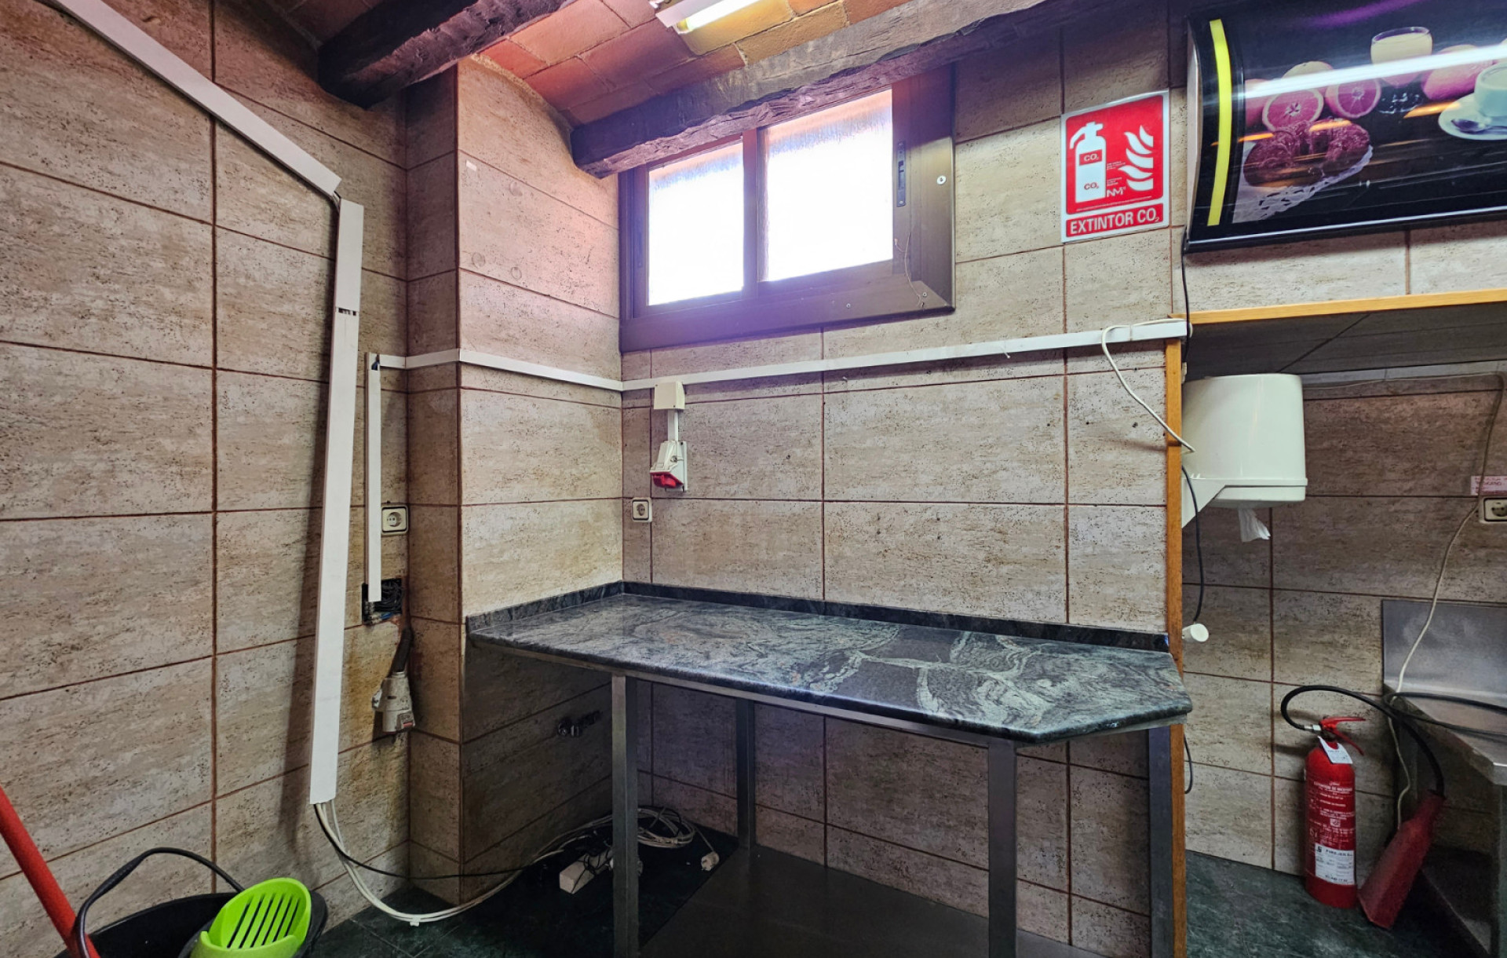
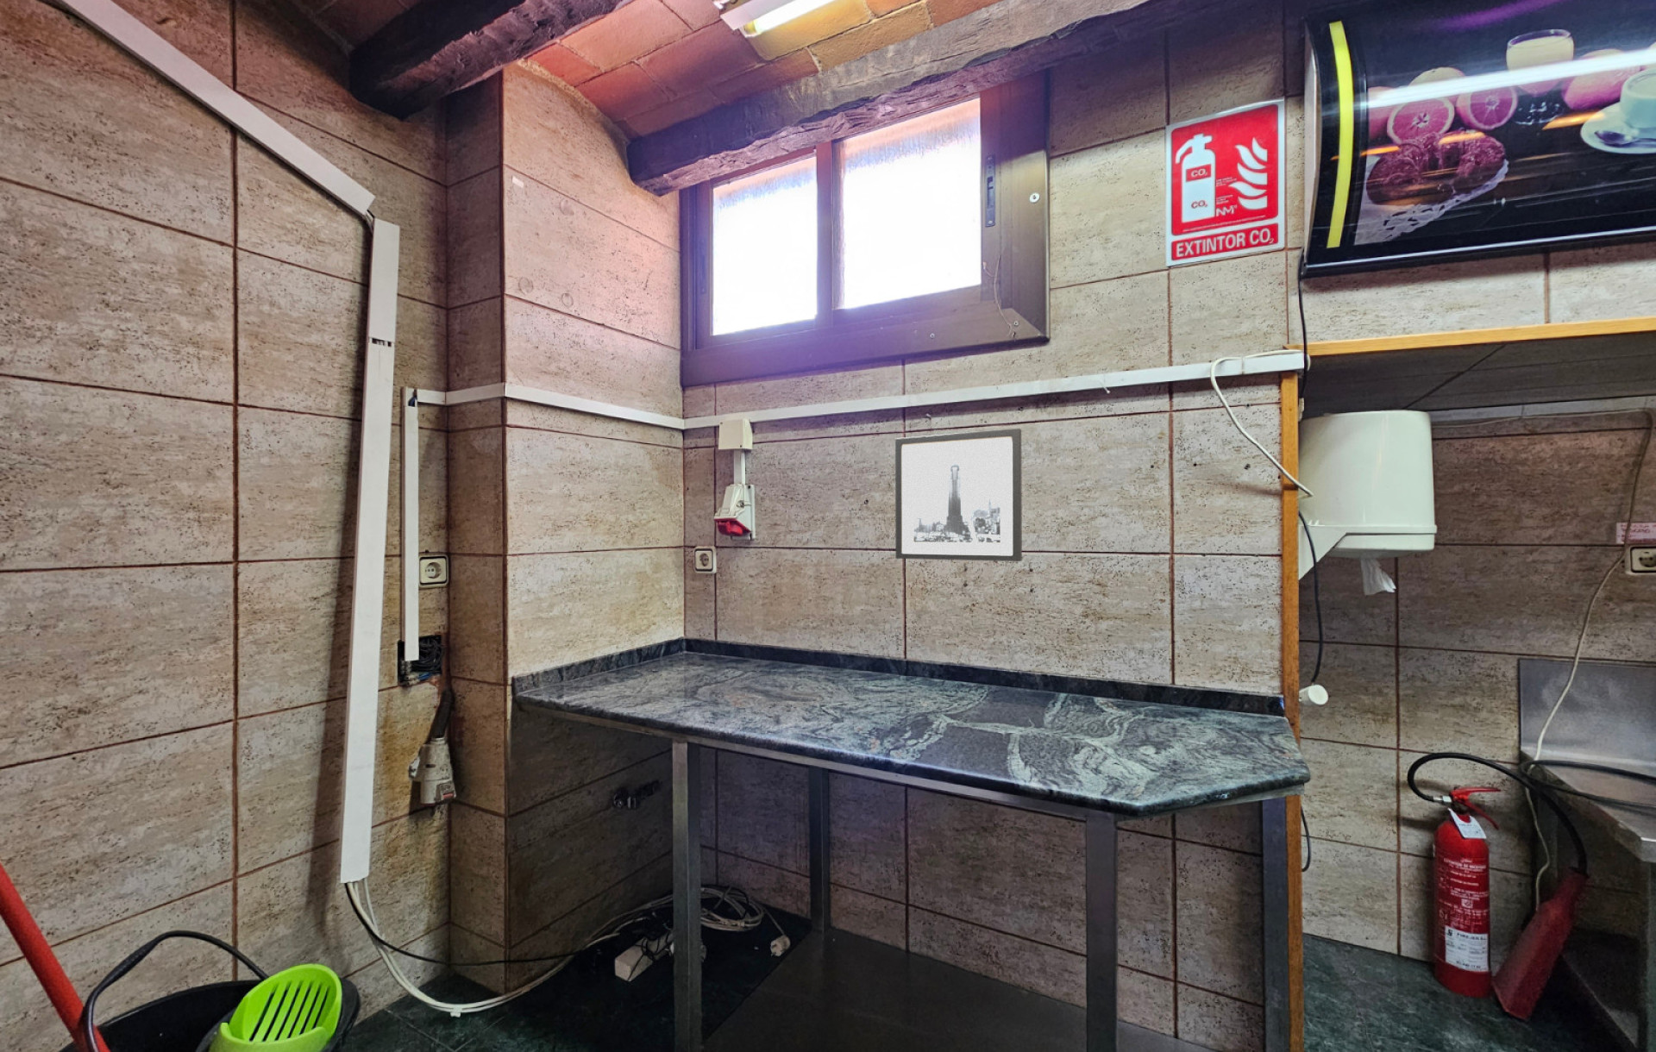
+ wall art [894,428,1022,562]
